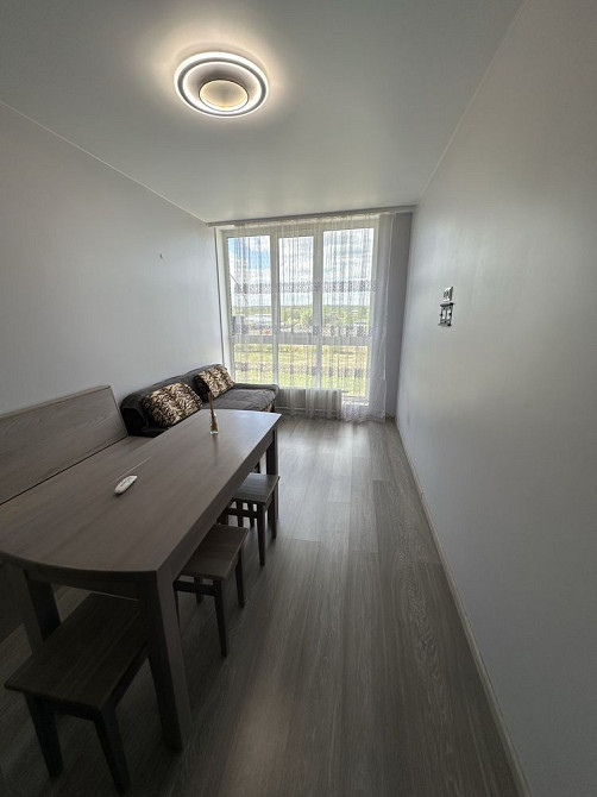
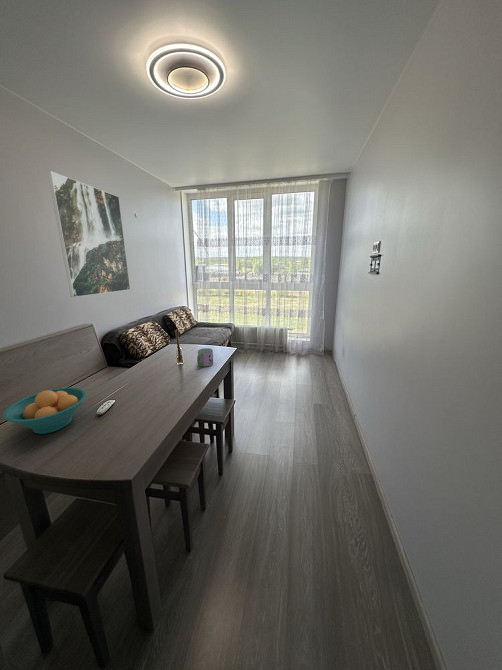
+ mug [196,347,214,368]
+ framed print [46,170,131,298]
+ fruit bowl [2,386,88,435]
